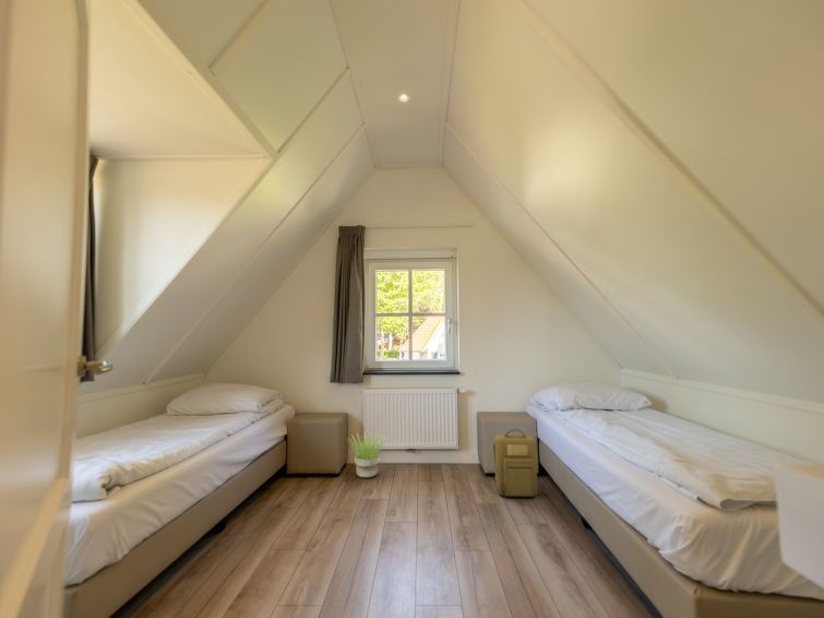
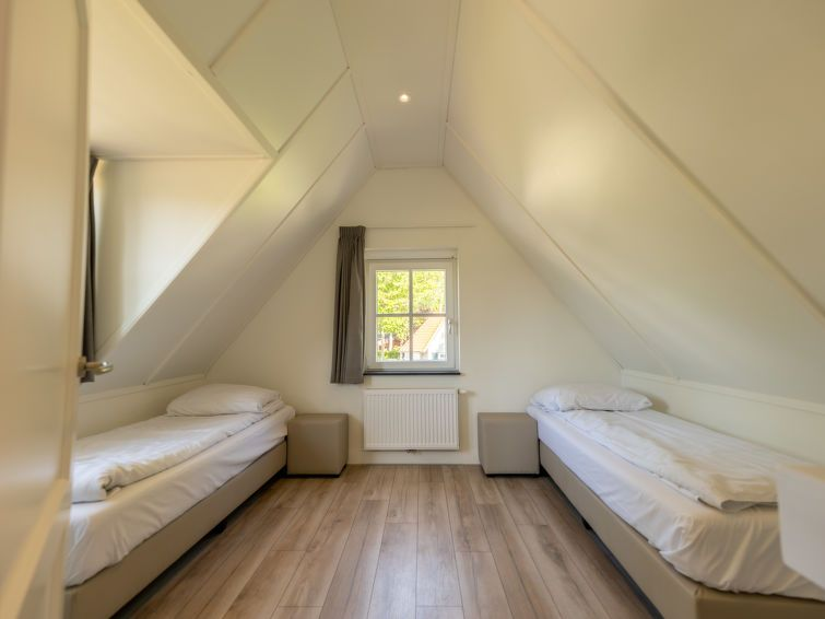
- potted plant [347,431,387,479]
- backpack [492,428,538,498]
